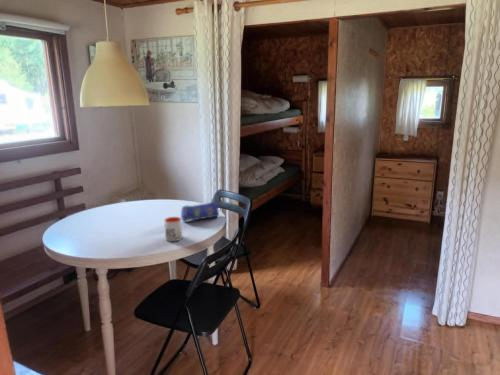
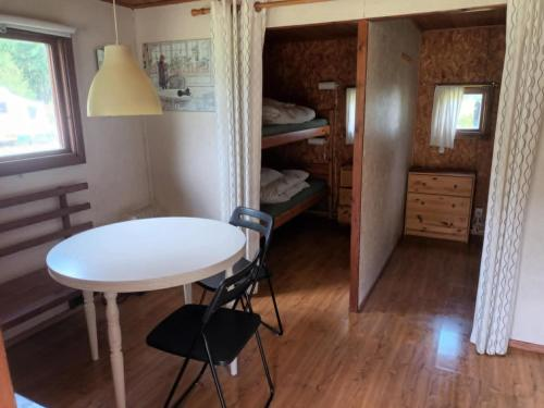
- pencil case [180,201,220,222]
- mug [163,216,183,242]
